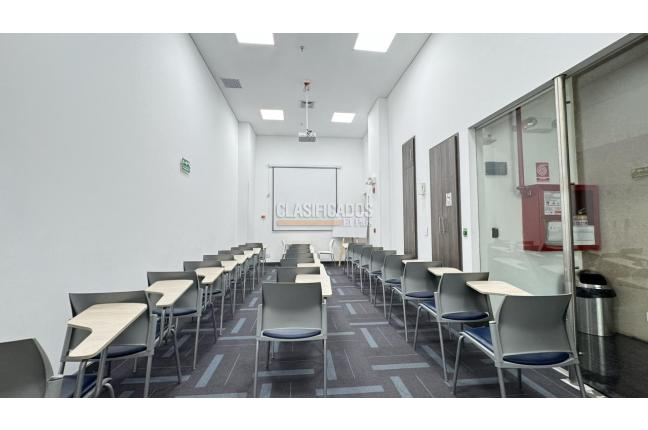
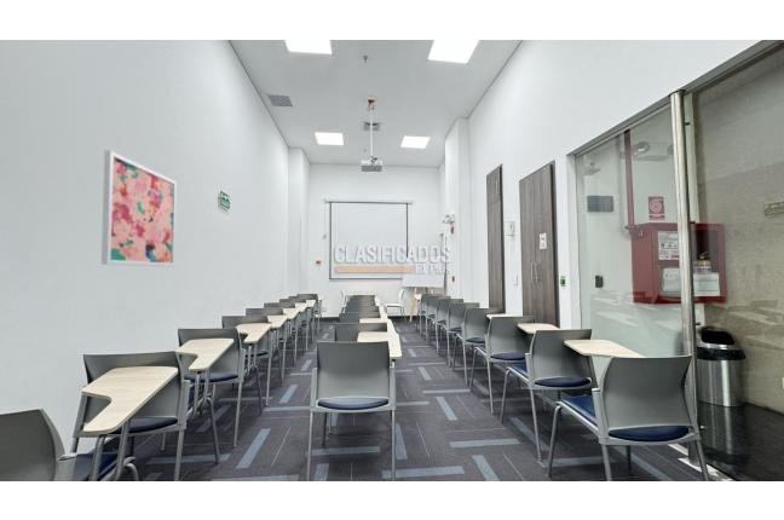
+ wall art [100,149,178,267]
